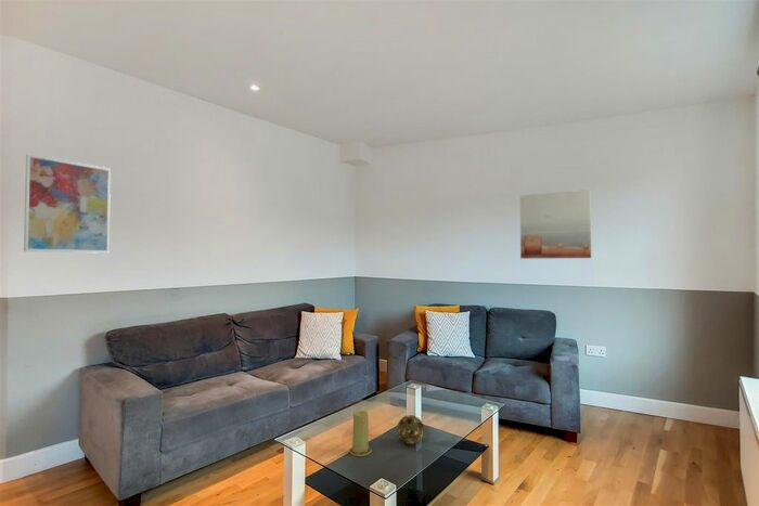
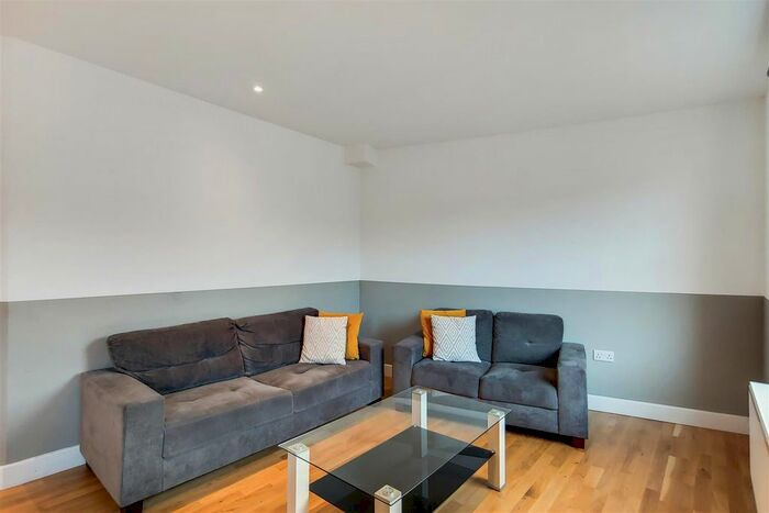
- candle [348,410,373,457]
- wall art [519,189,592,260]
- decorative ball [396,414,425,445]
- wall art [23,153,112,255]
